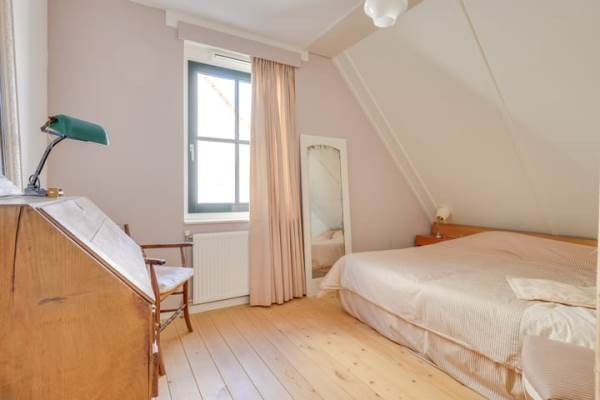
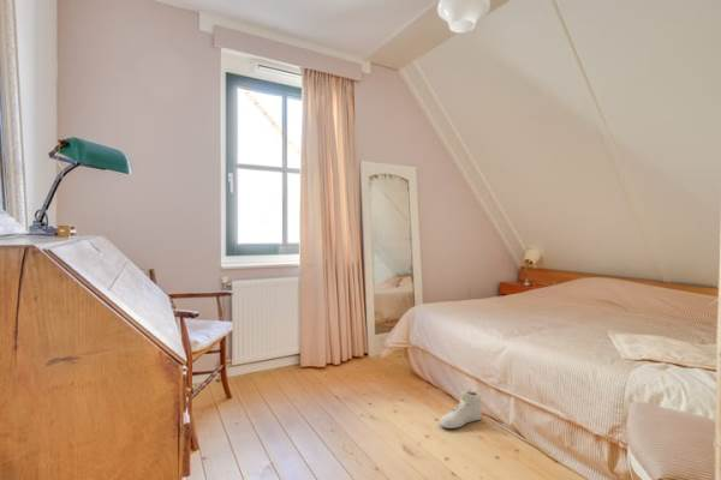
+ sneaker [439,390,483,430]
